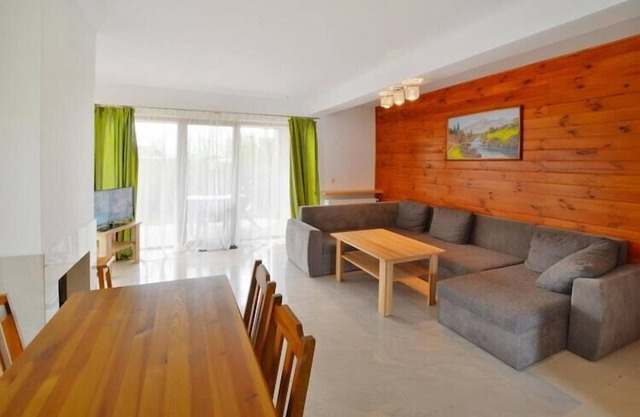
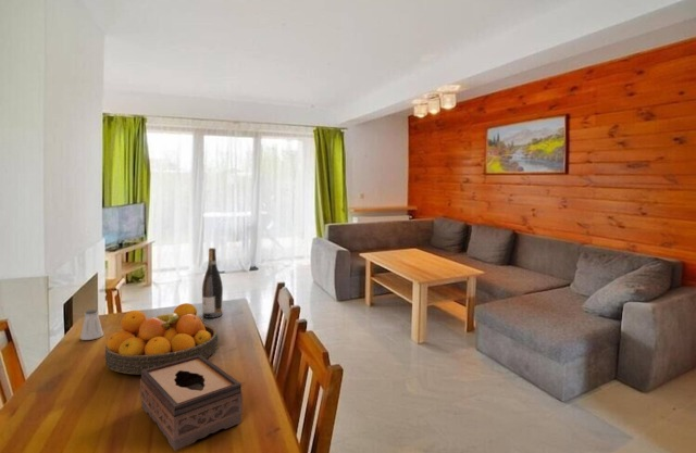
+ fruit bowl [104,302,219,376]
+ tissue box [139,355,244,452]
+ wine bottle [201,247,224,319]
+ saltshaker [79,309,104,341]
